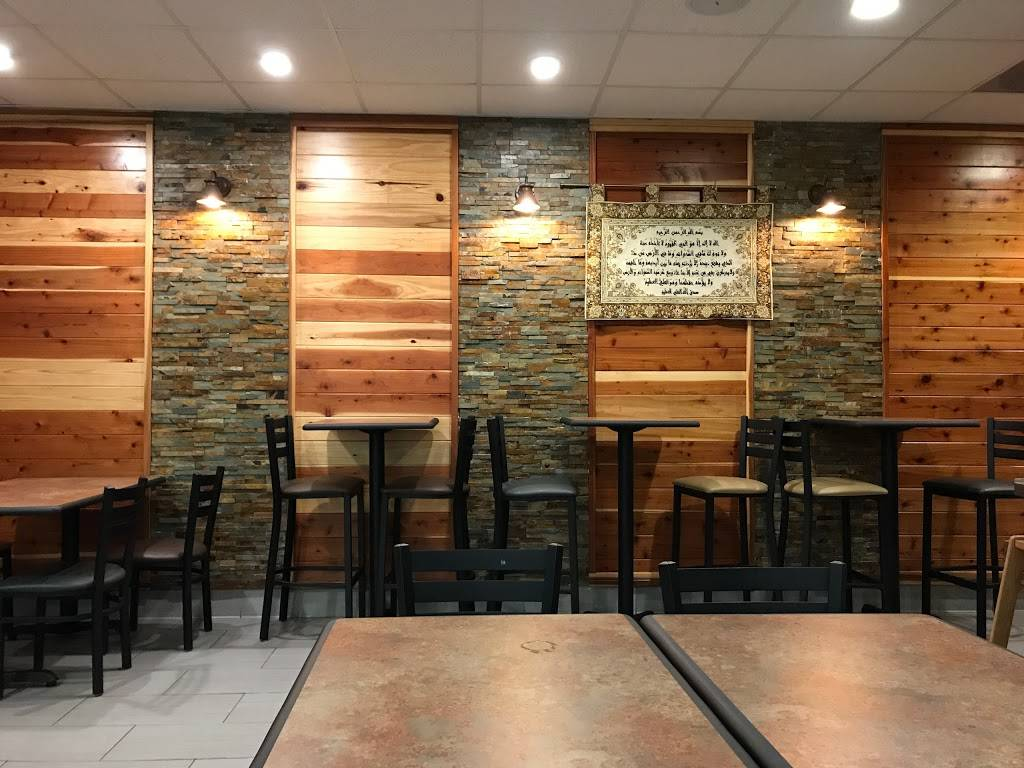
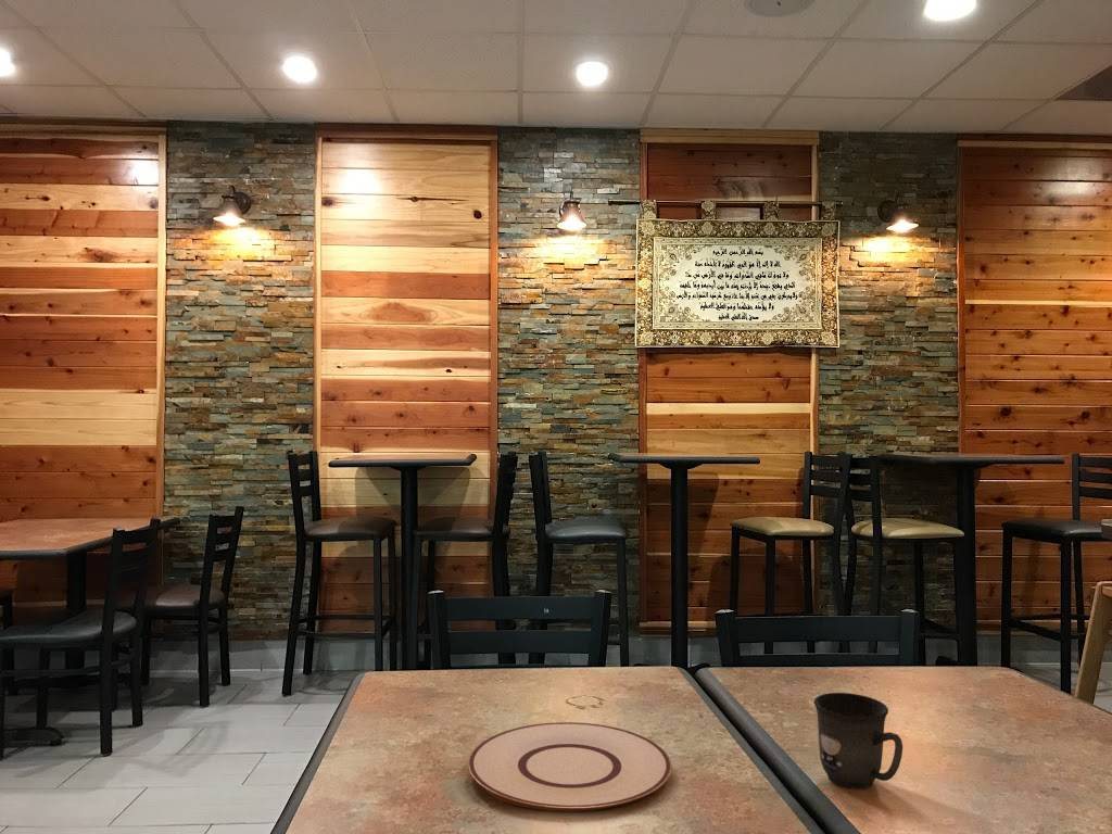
+ plate [467,721,672,812]
+ mug [813,692,904,789]
